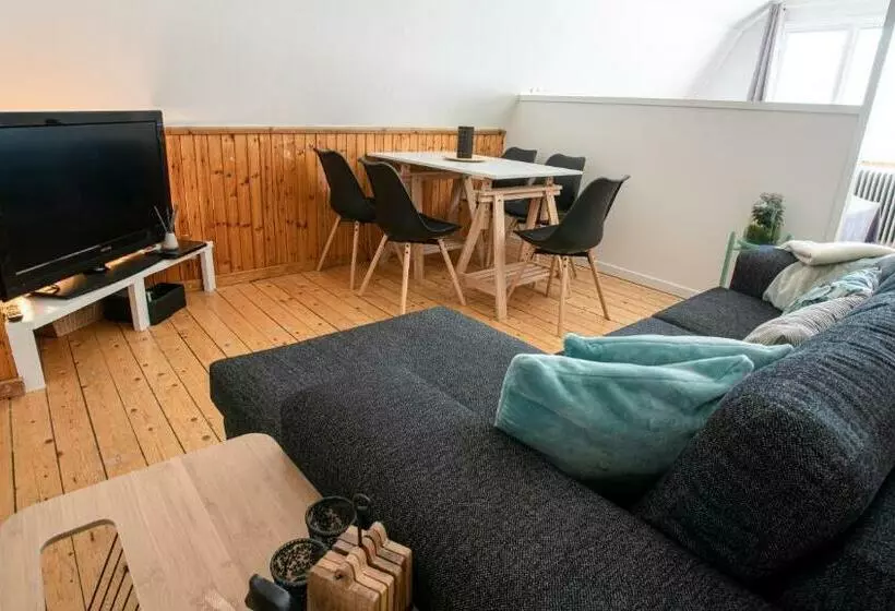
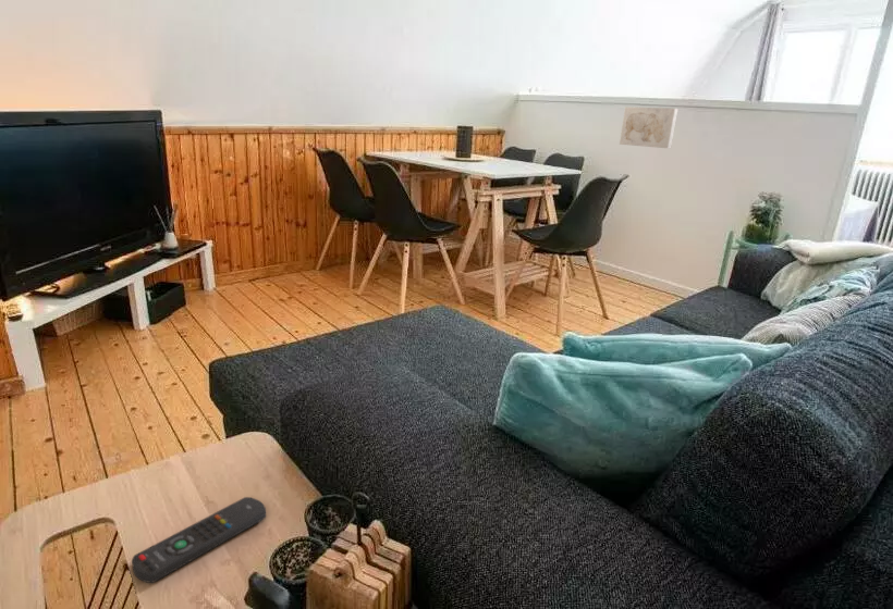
+ wall art [619,105,678,149]
+ remote control [131,496,267,584]
